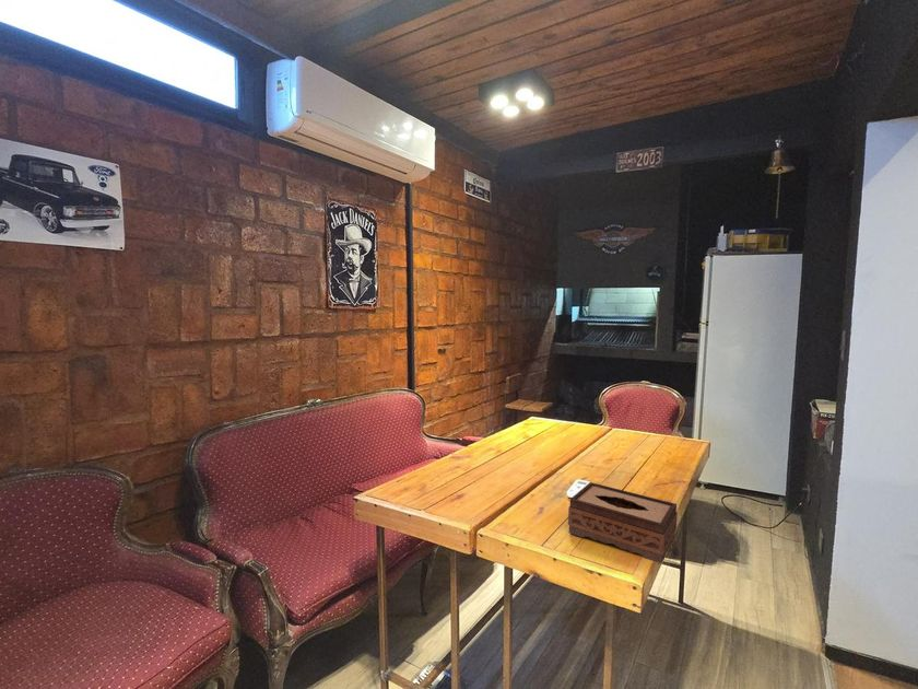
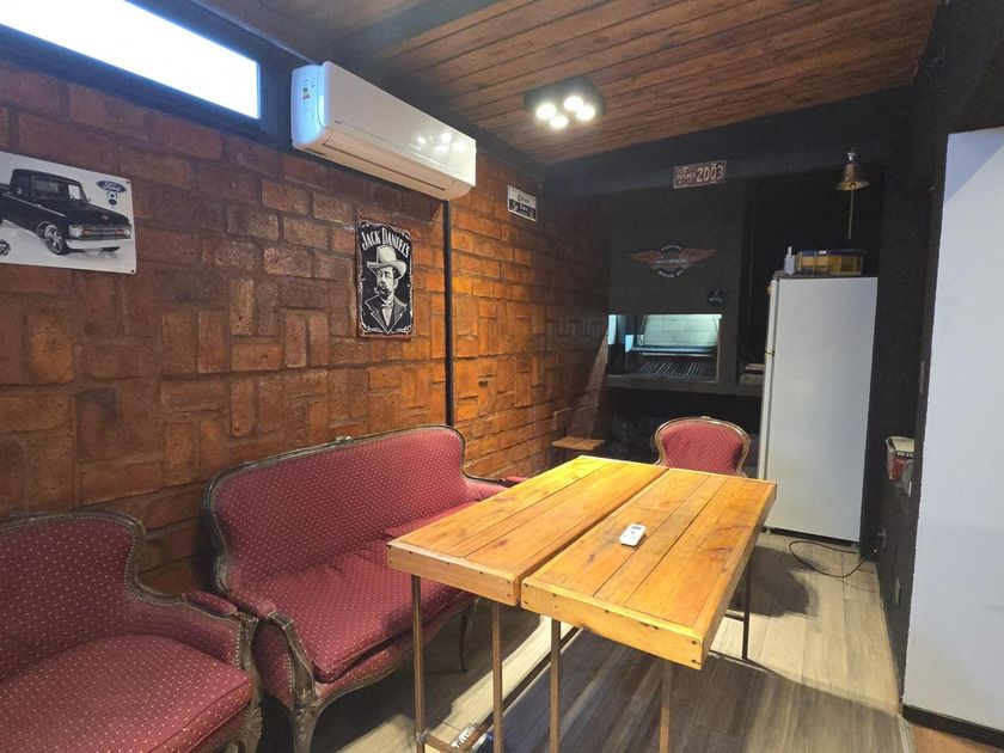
- tissue box [567,481,679,564]
